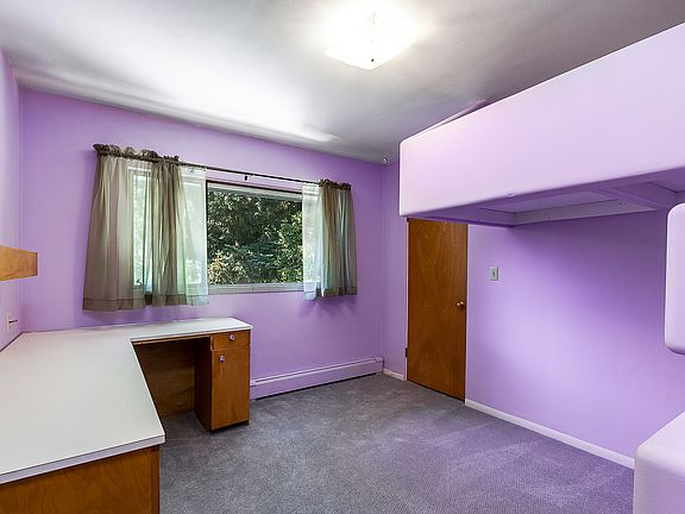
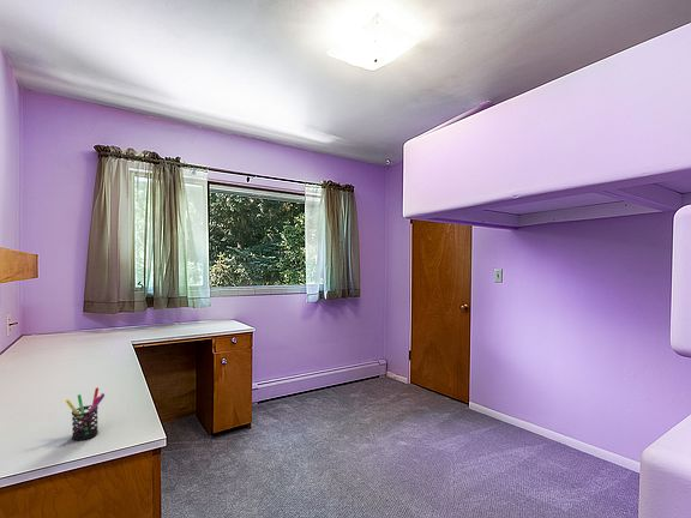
+ pen holder [65,386,106,441]
